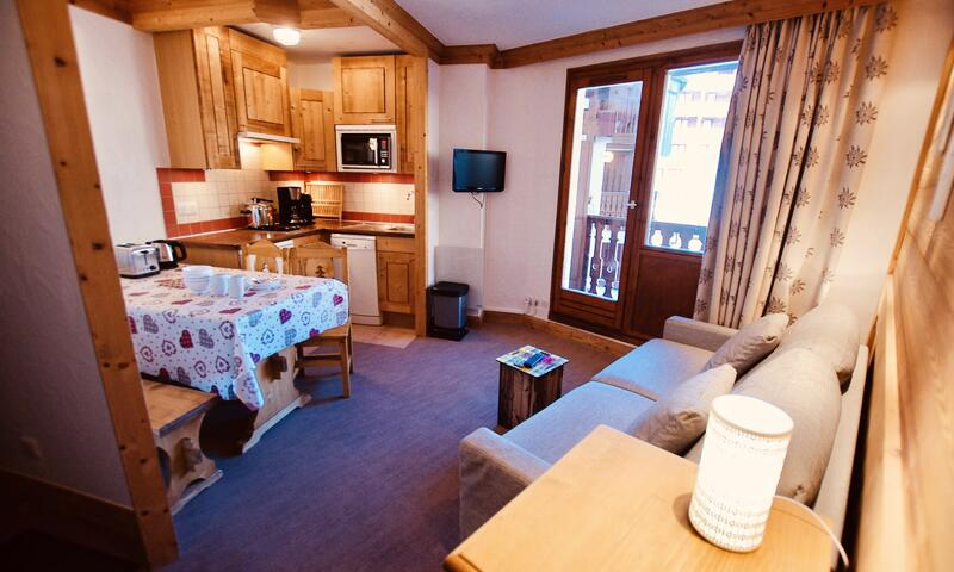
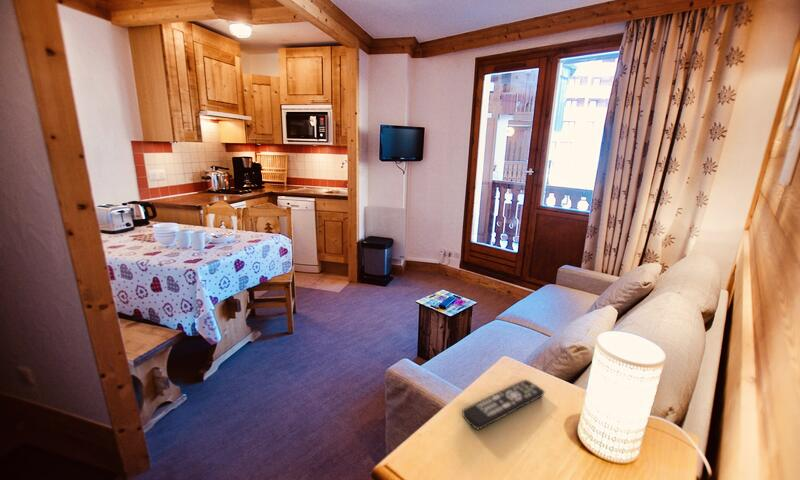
+ remote control [461,379,546,431]
